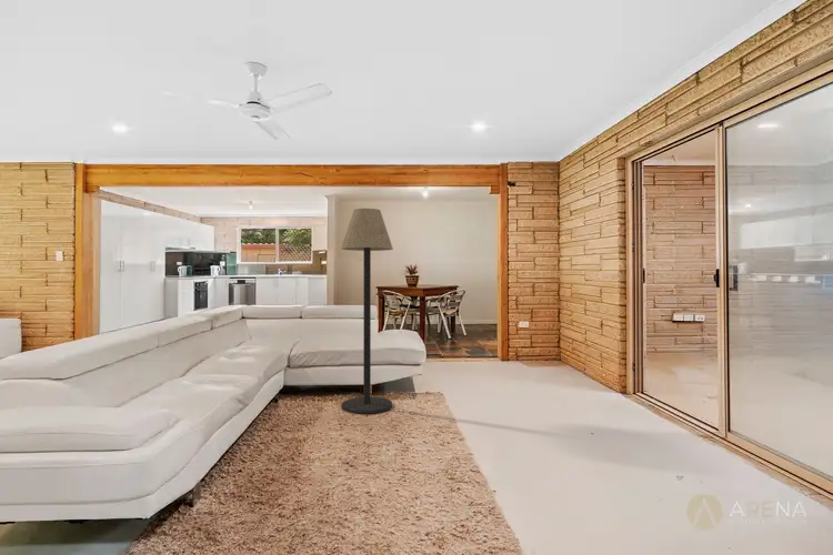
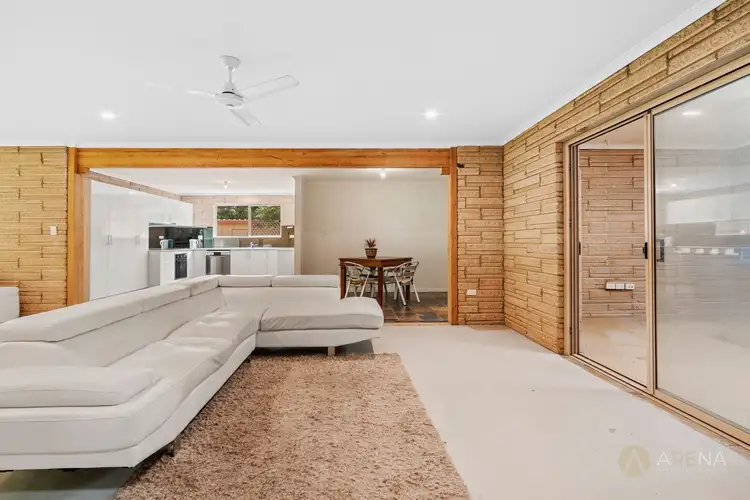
- floor lamp [340,208,394,415]
